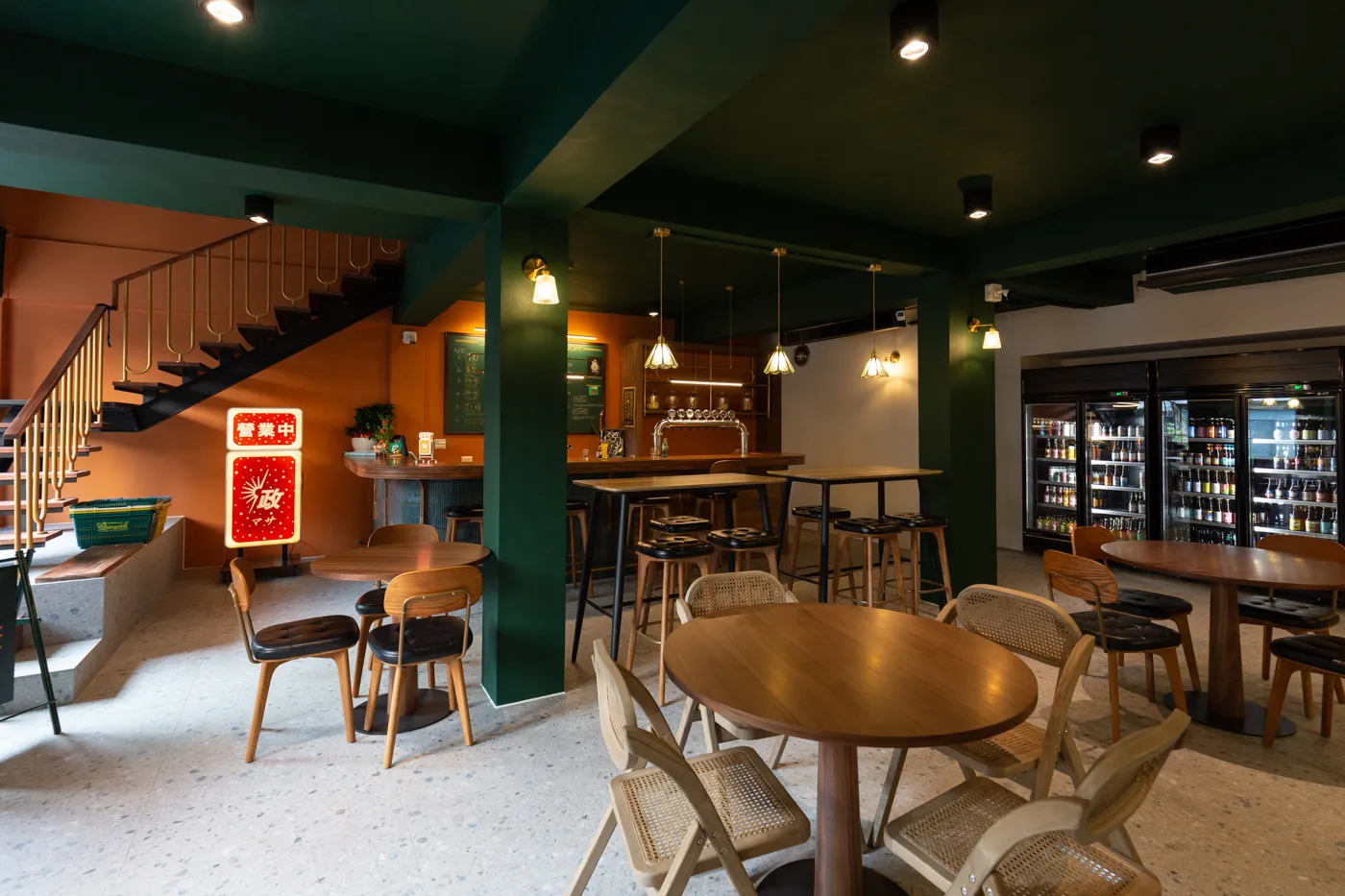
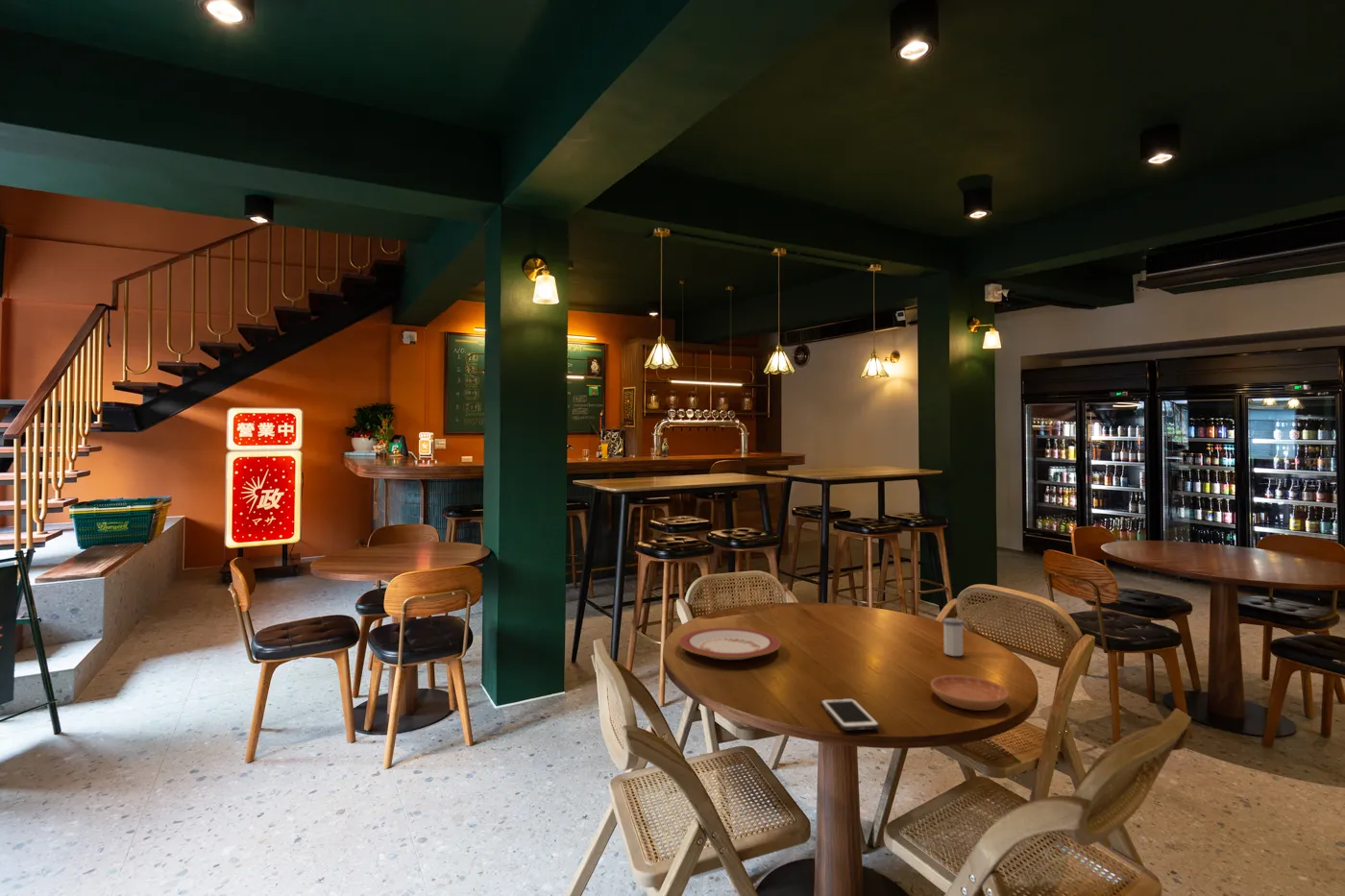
+ cell phone [820,697,880,732]
+ plate [678,627,782,661]
+ salt shaker [942,618,965,657]
+ saucer [930,674,1010,712]
